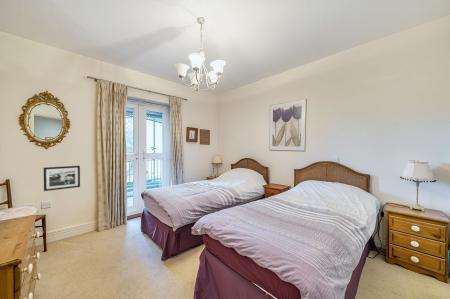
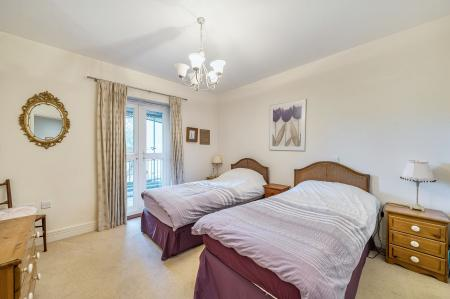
- picture frame [43,165,81,192]
